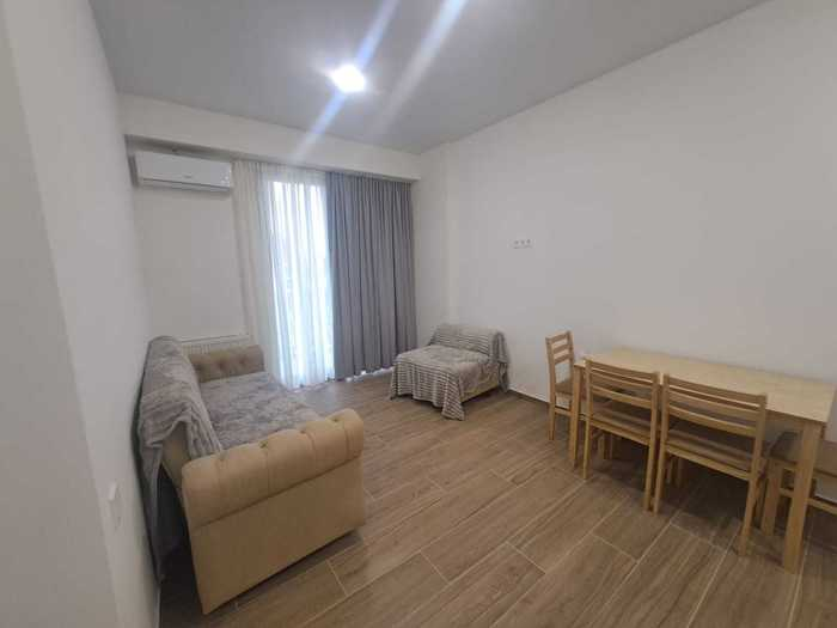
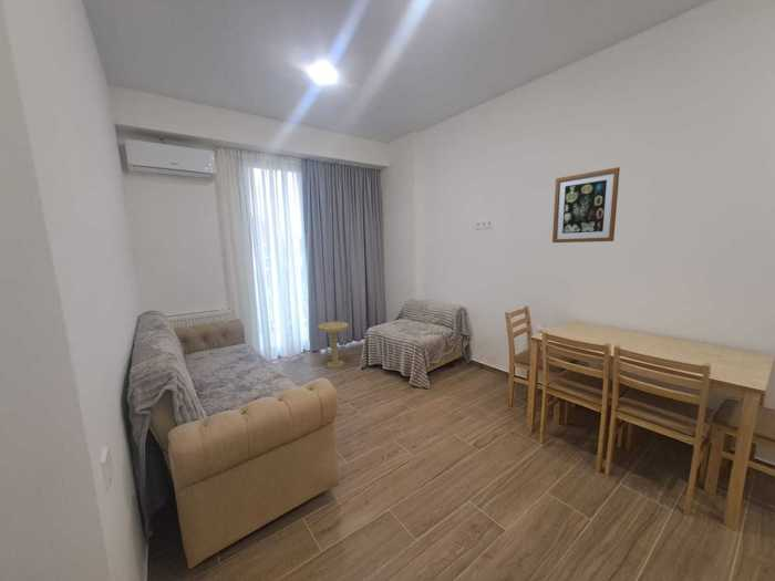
+ side table [317,321,350,370]
+ wall art [551,166,621,243]
